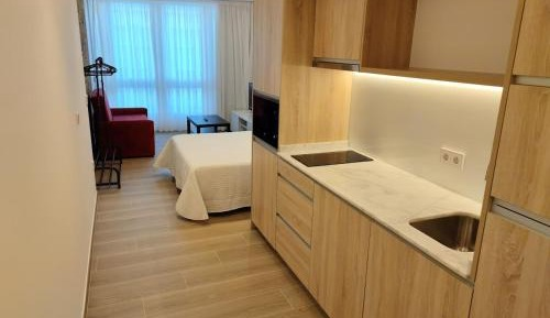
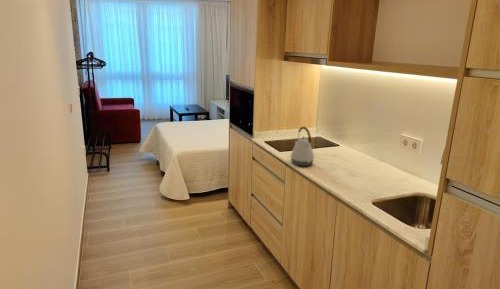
+ kettle [289,126,315,167]
